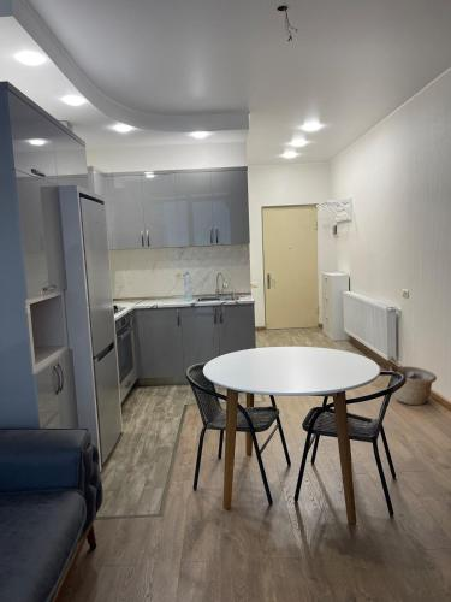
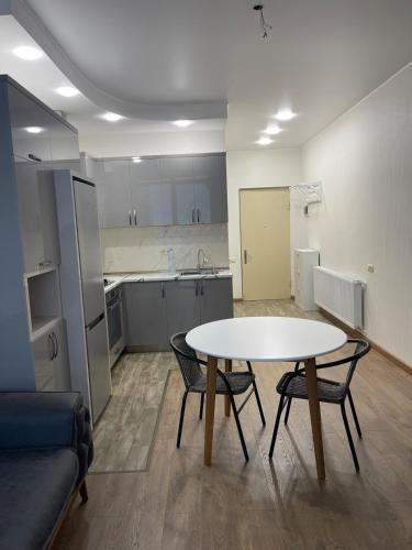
- basket [388,365,438,406]
